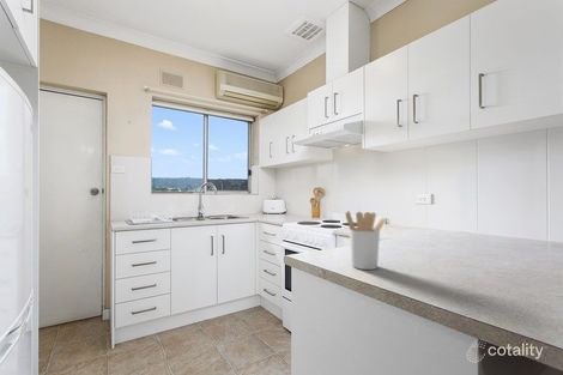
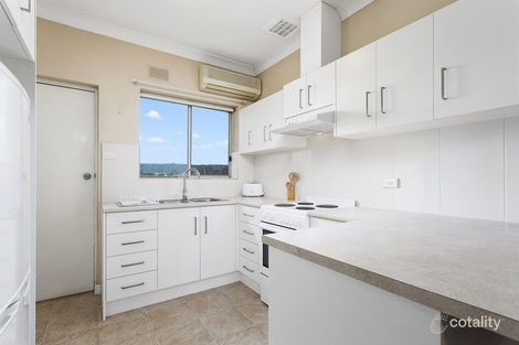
- utensil holder [345,210,387,271]
